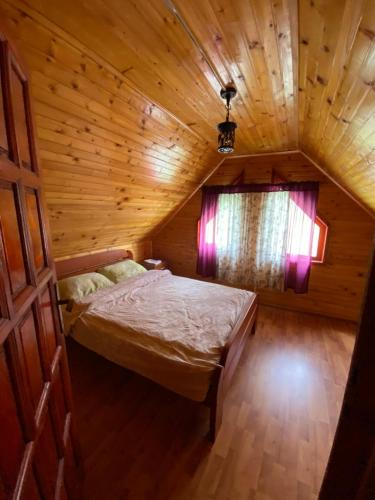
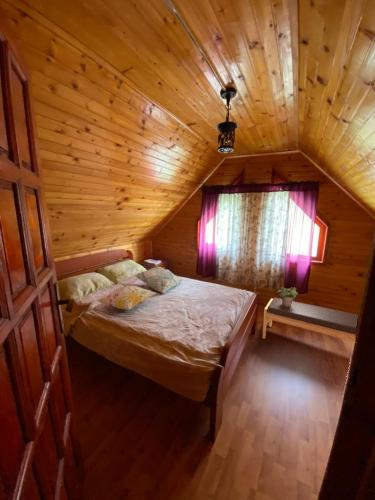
+ bench [262,296,359,343]
+ decorative pillow [96,285,157,311]
+ decorative pillow [133,265,184,295]
+ potted plant [276,287,299,306]
